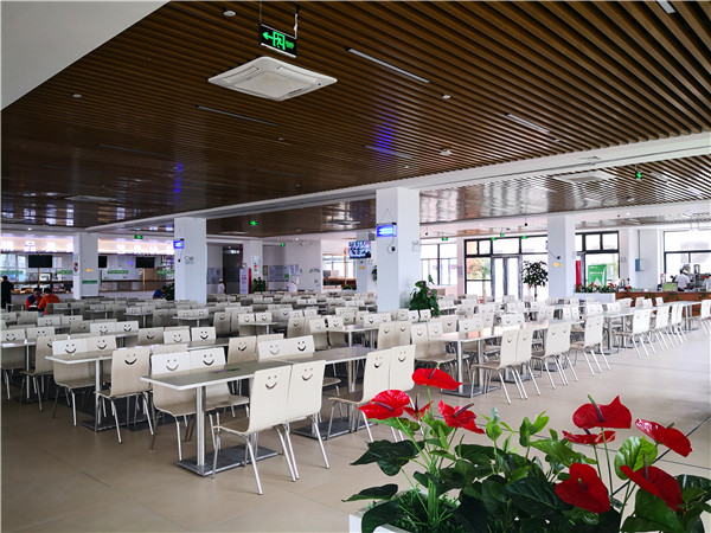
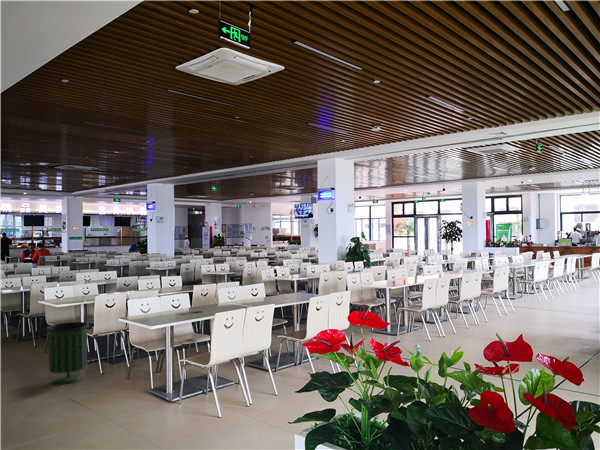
+ trash can [46,321,90,385]
